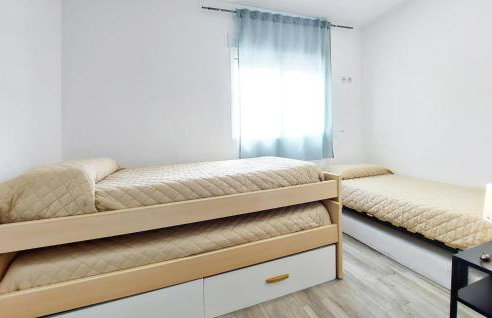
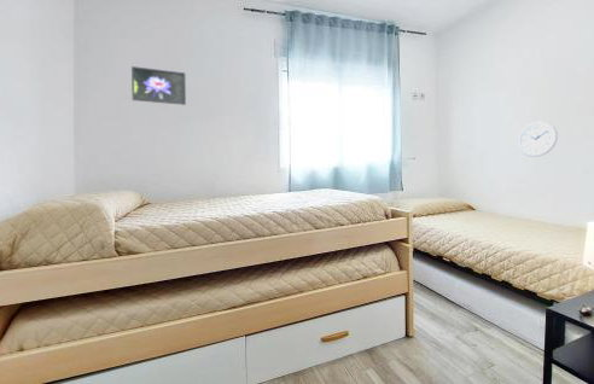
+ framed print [130,65,187,106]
+ wall clock [517,121,559,158]
